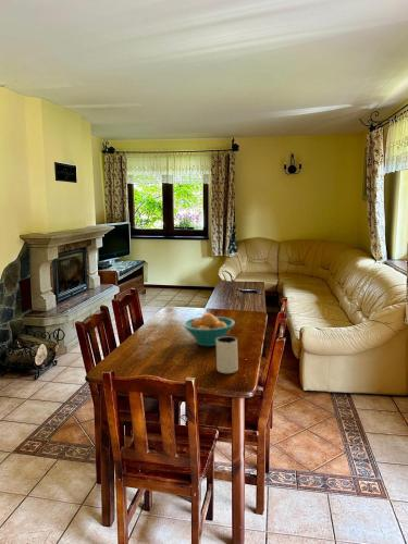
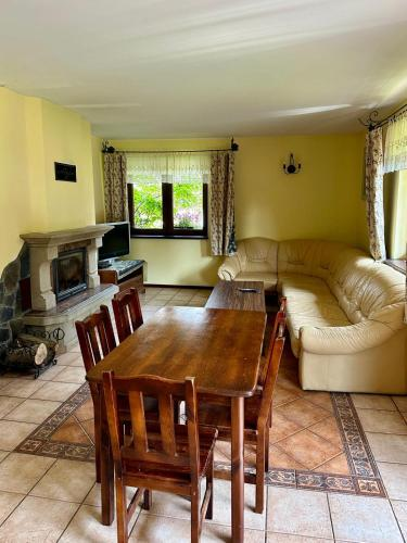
- pitcher [215,335,239,374]
- fruit bowl [182,312,236,347]
